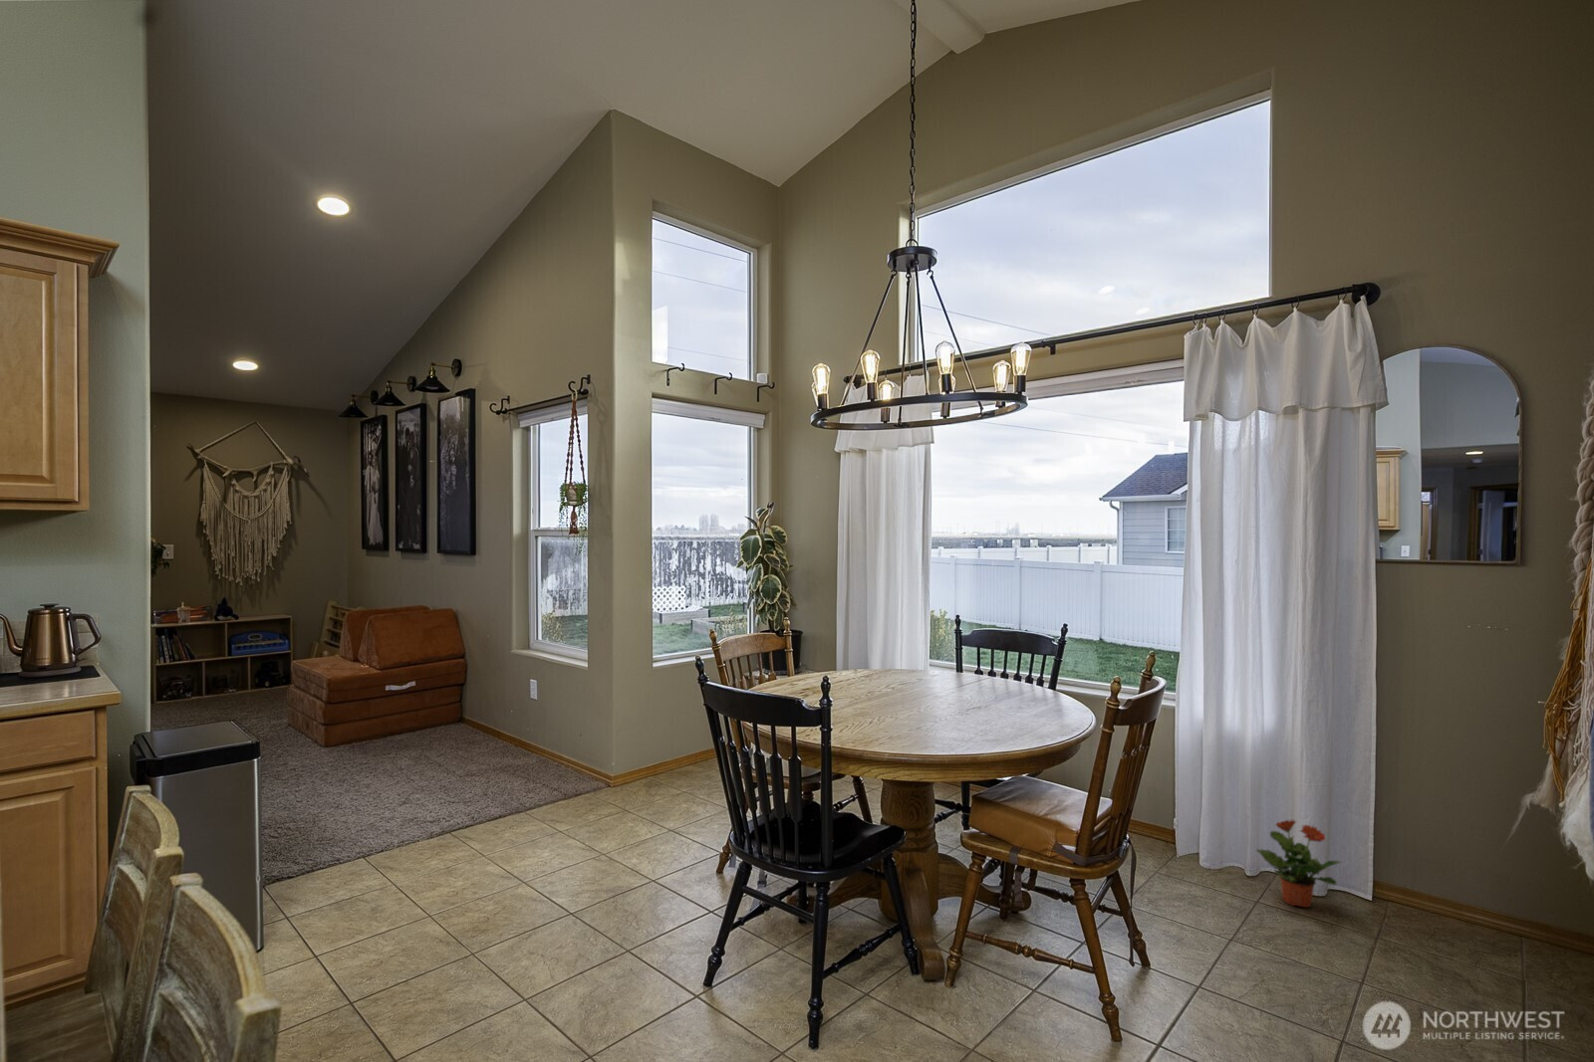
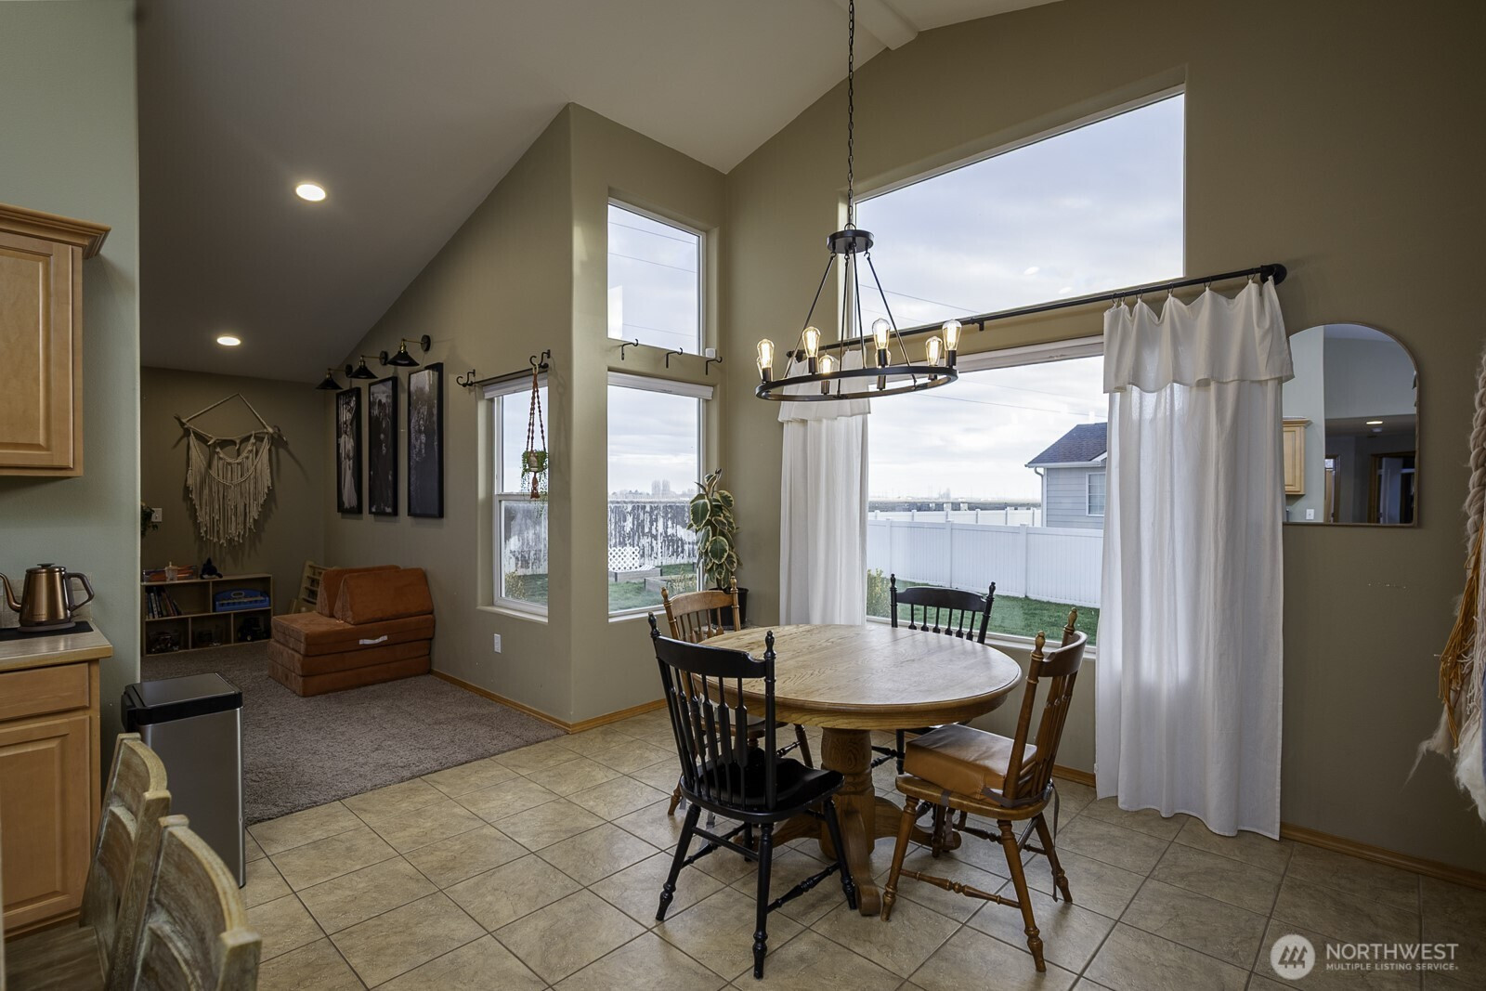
- potted plant [1255,818,1341,909]
